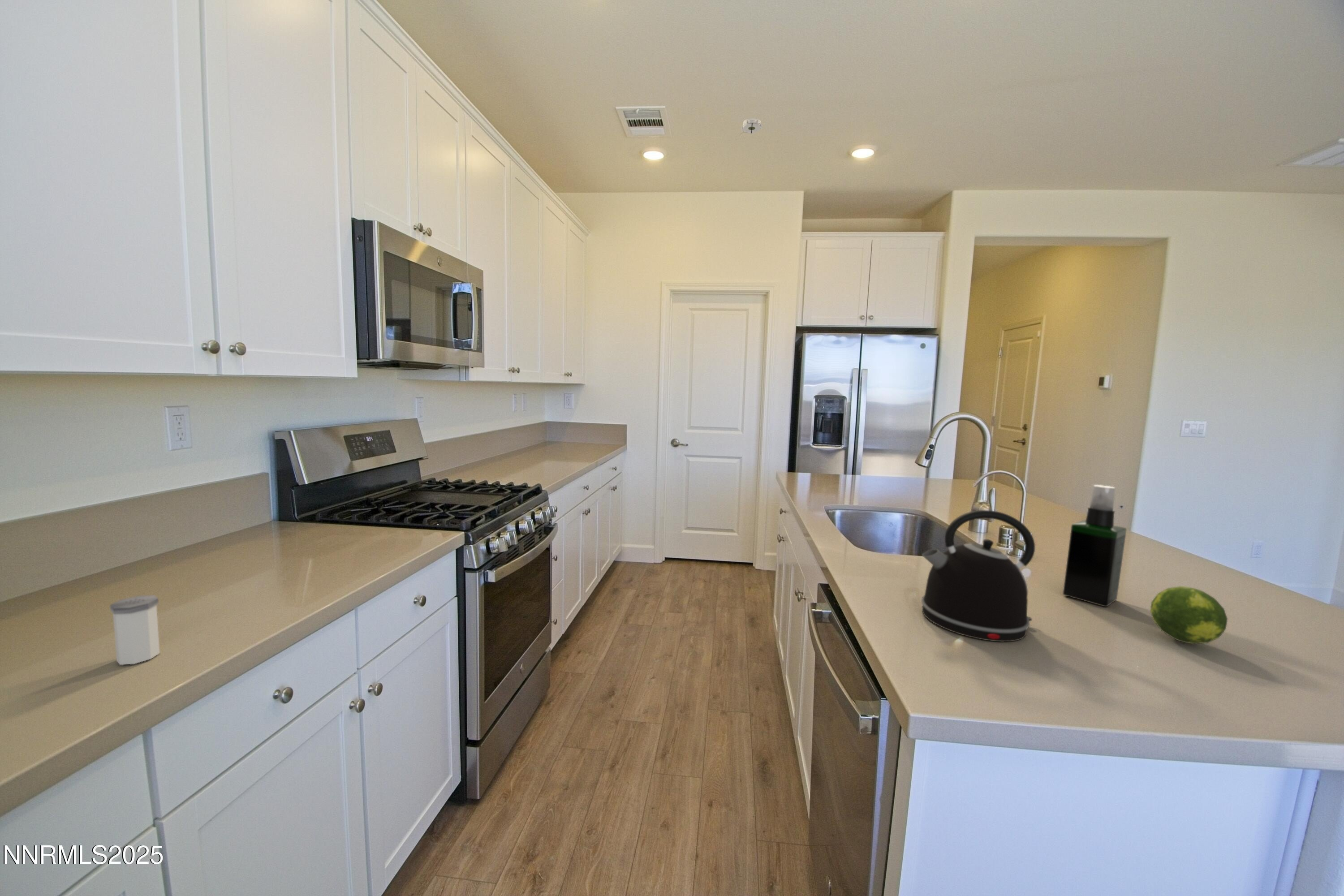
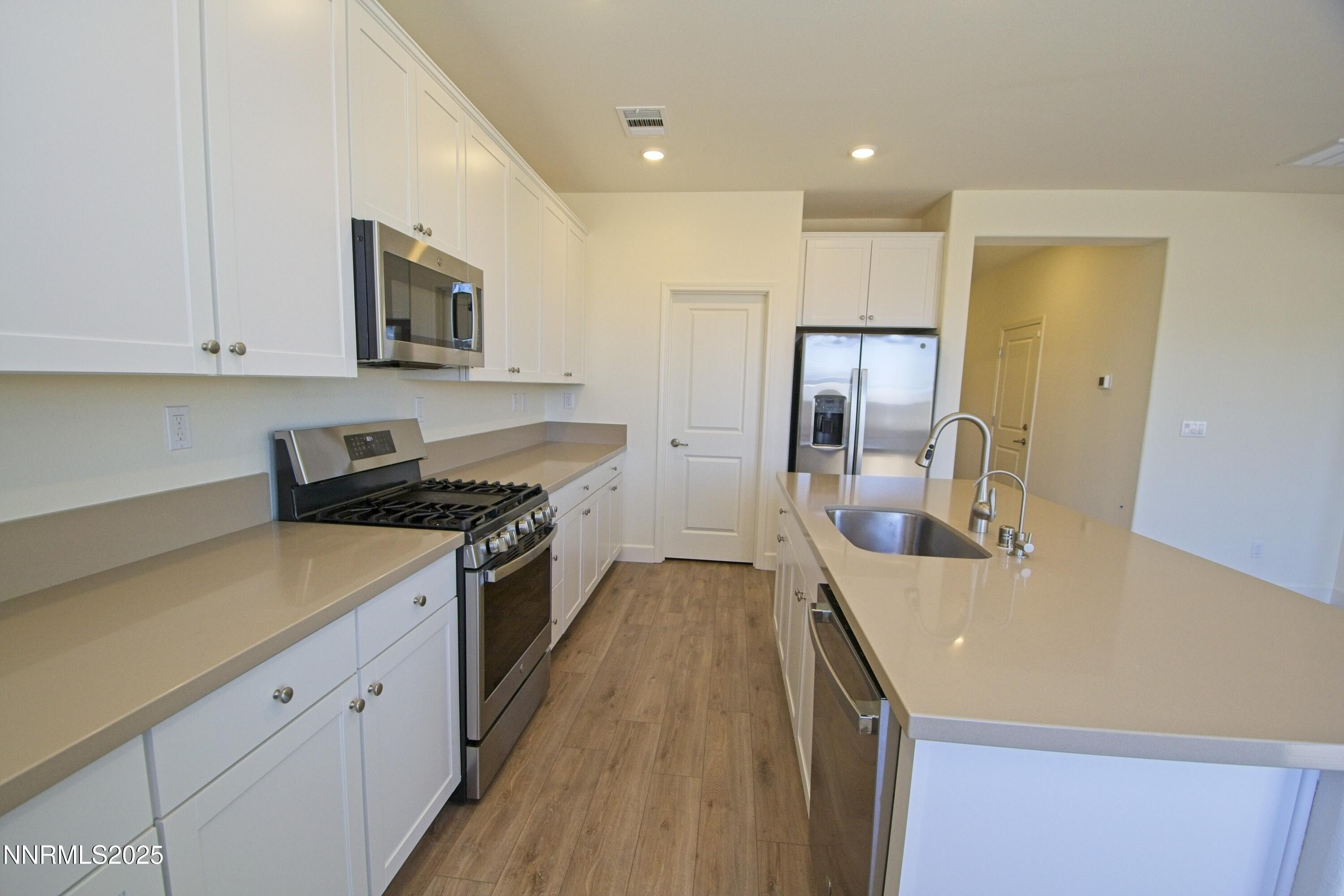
- smoke detector [739,118,763,135]
- kettle [921,510,1035,642]
- salt shaker [109,594,160,665]
- spray bottle [1062,485,1127,607]
- fruit [1150,586,1228,644]
